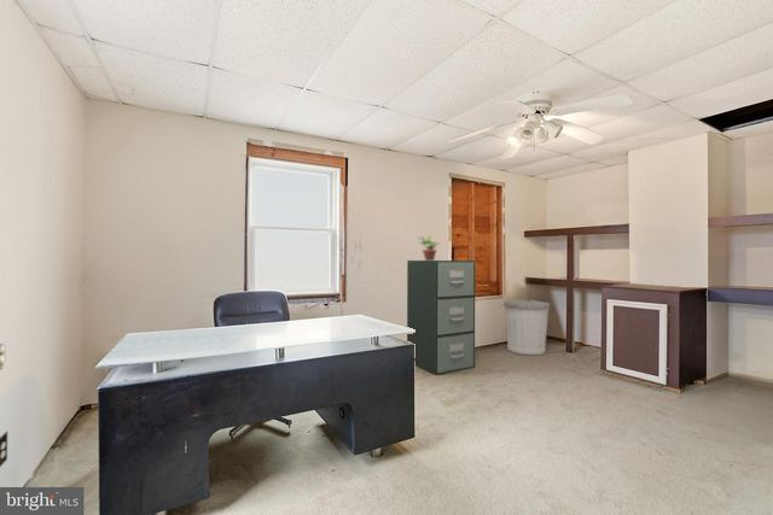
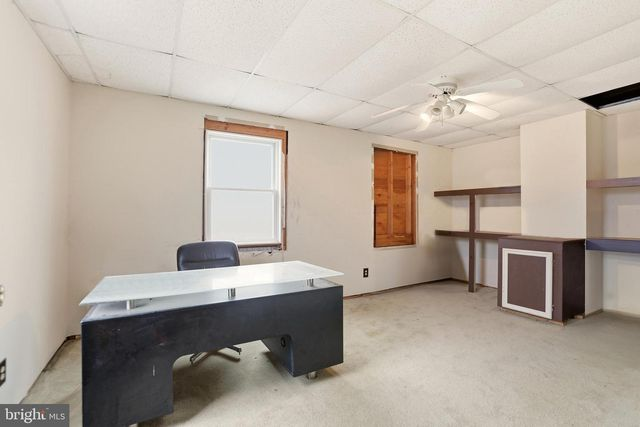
- filing cabinet [406,259,476,376]
- trash can [502,297,552,356]
- potted plant [419,234,441,261]
